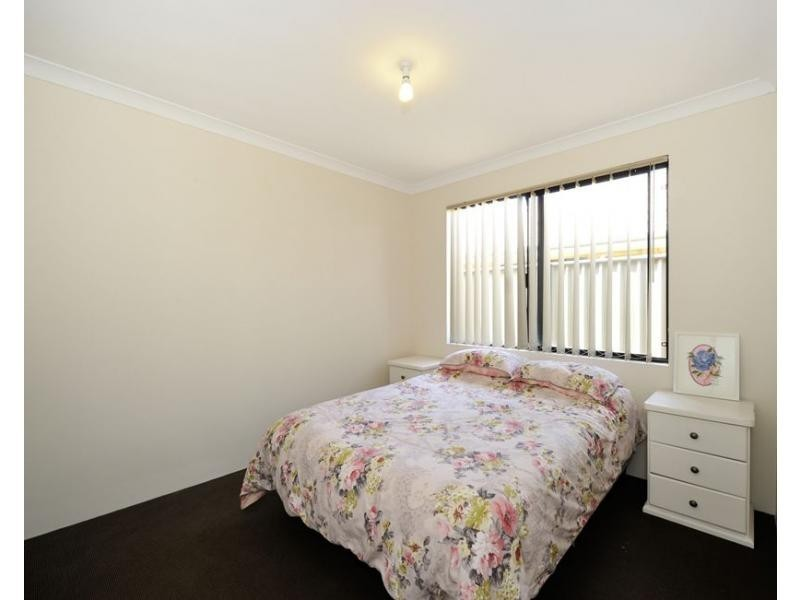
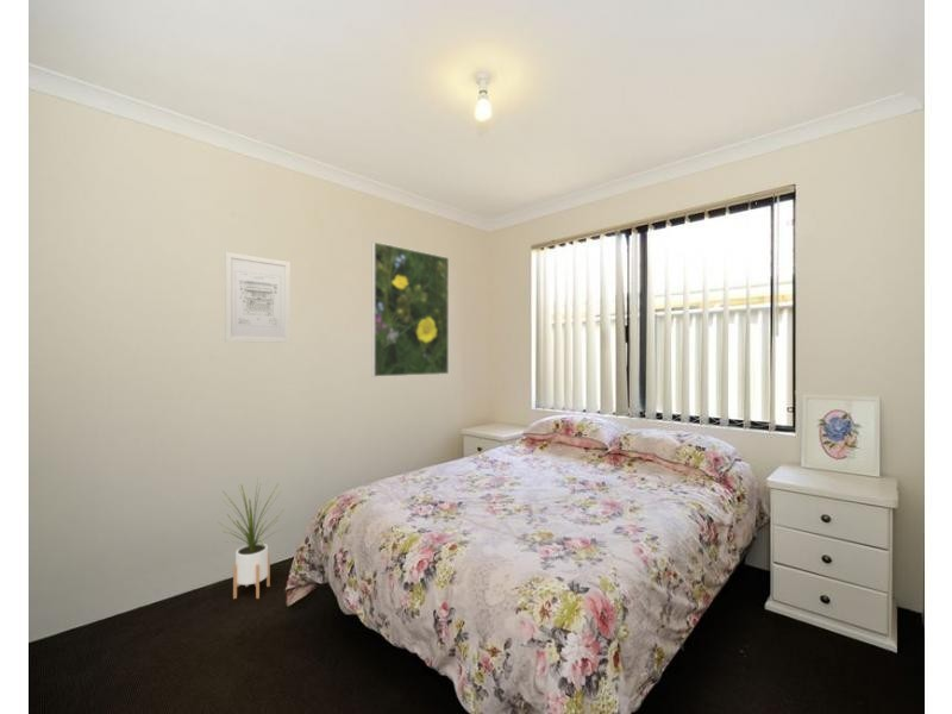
+ house plant [218,478,284,600]
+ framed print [371,240,450,378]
+ wall art [224,251,292,344]
